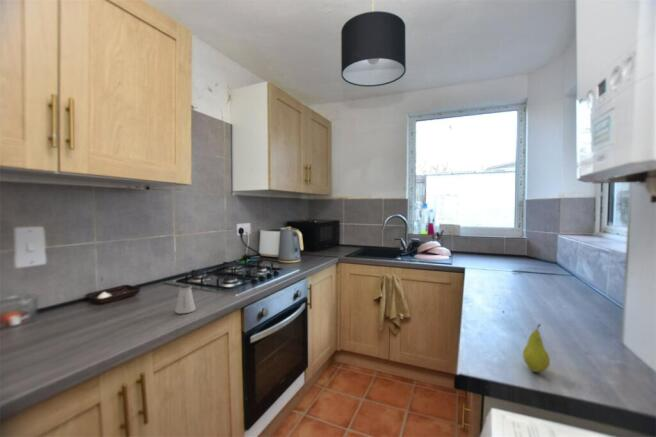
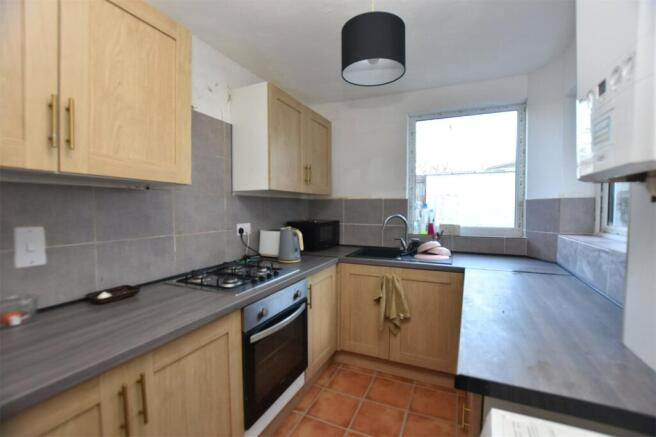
- fruit [522,323,551,373]
- saltshaker [174,283,196,315]
